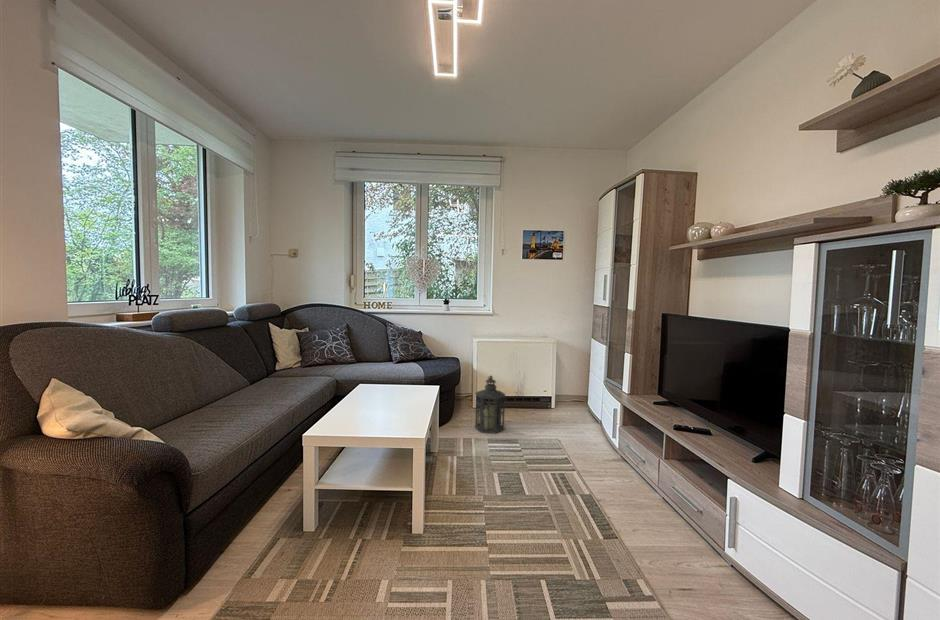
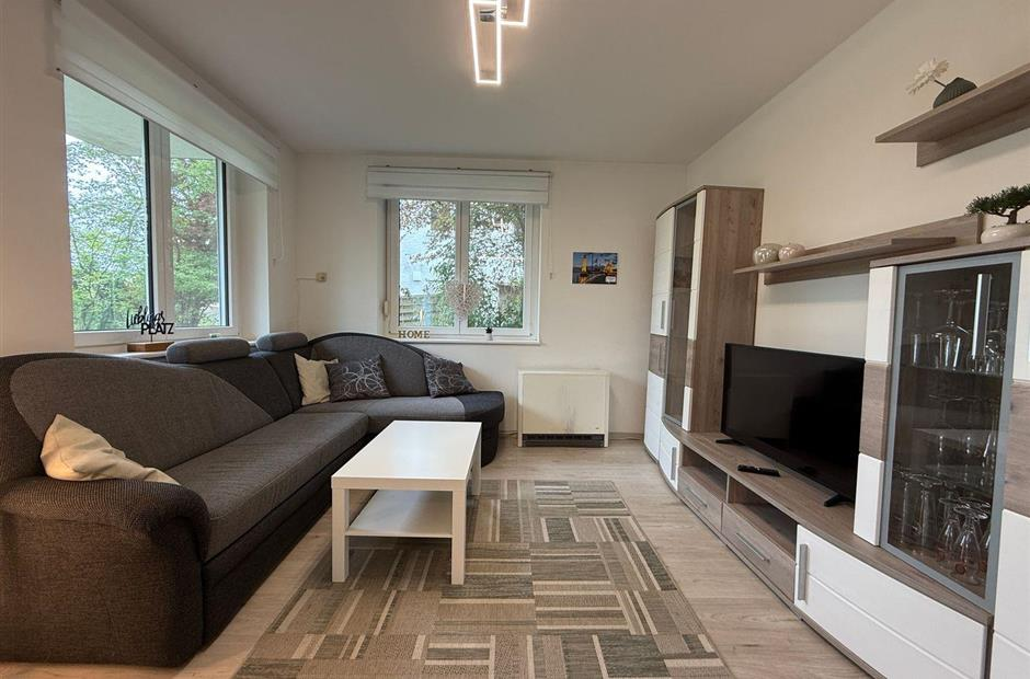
- lantern [474,374,506,435]
